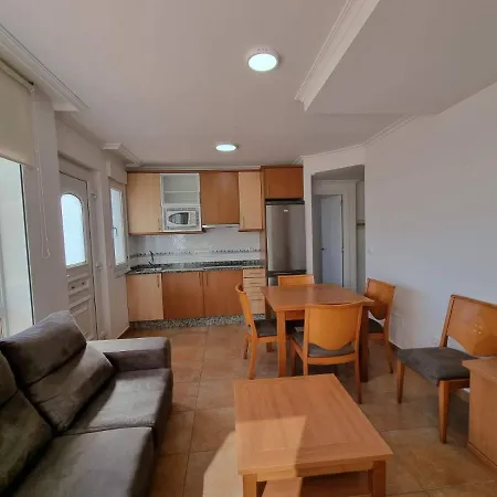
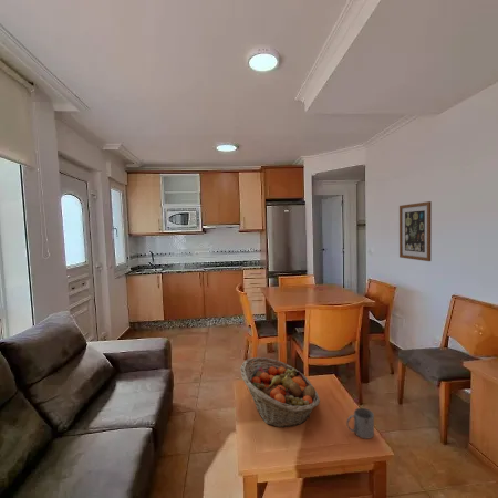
+ wall art [398,200,433,262]
+ mug [345,407,375,440]
+ fruit basket [239,356,321,428]
